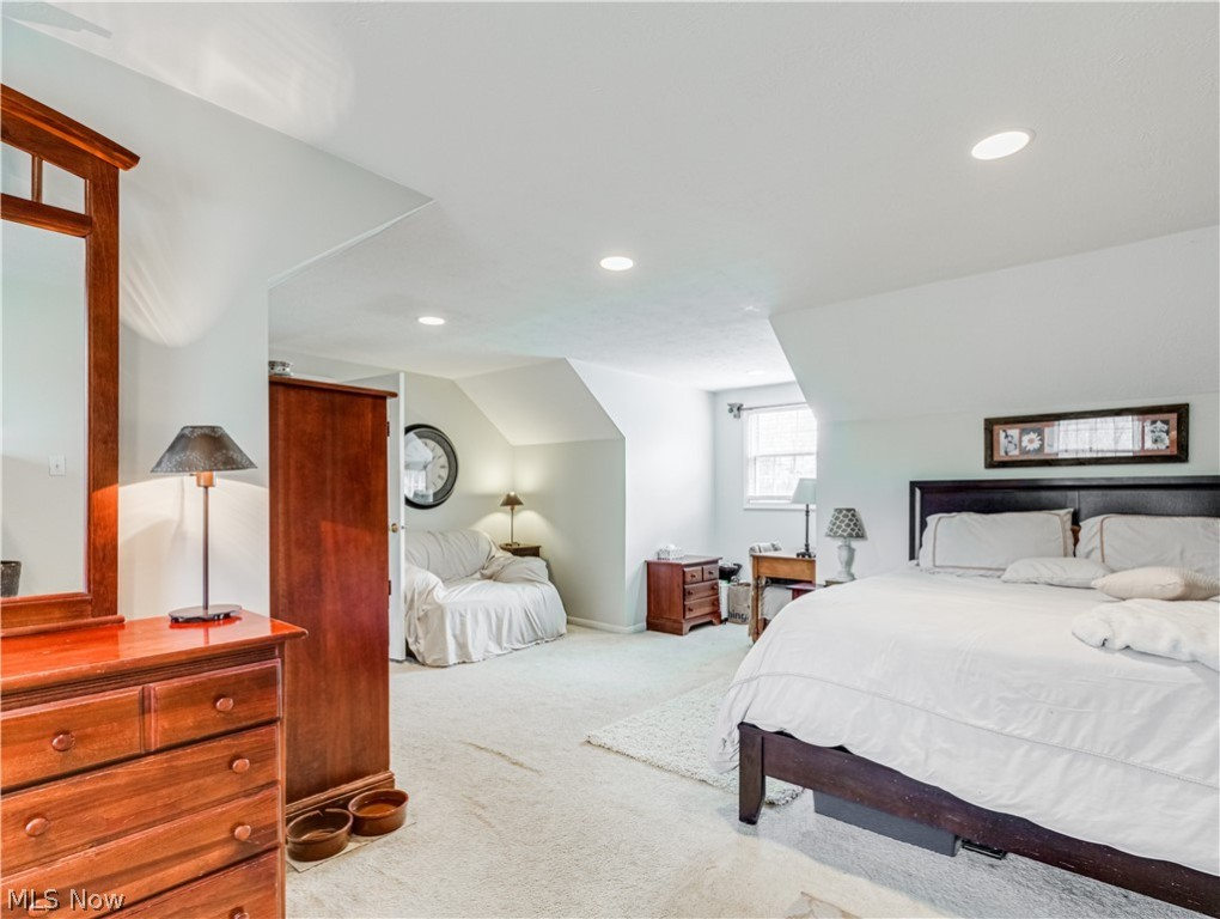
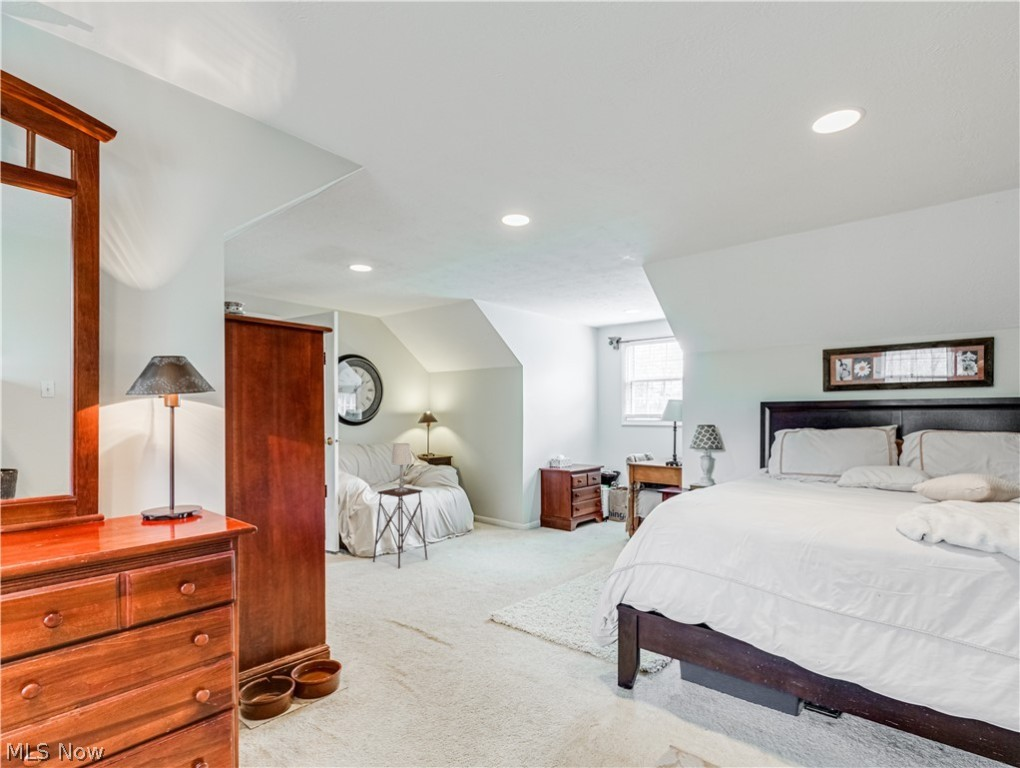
+ side table [372,486,428,569]
+ table lamp [390,442,412,492]
